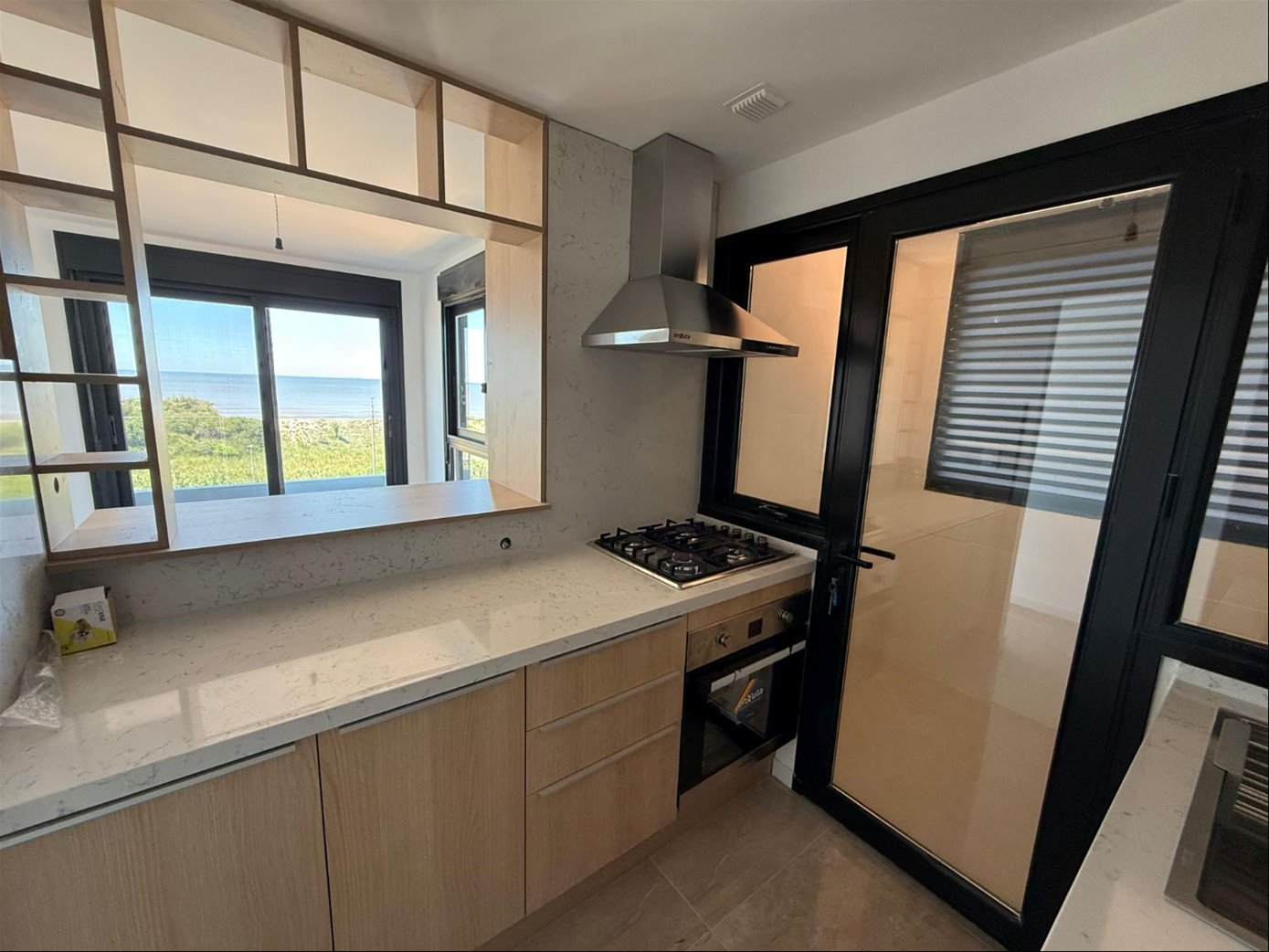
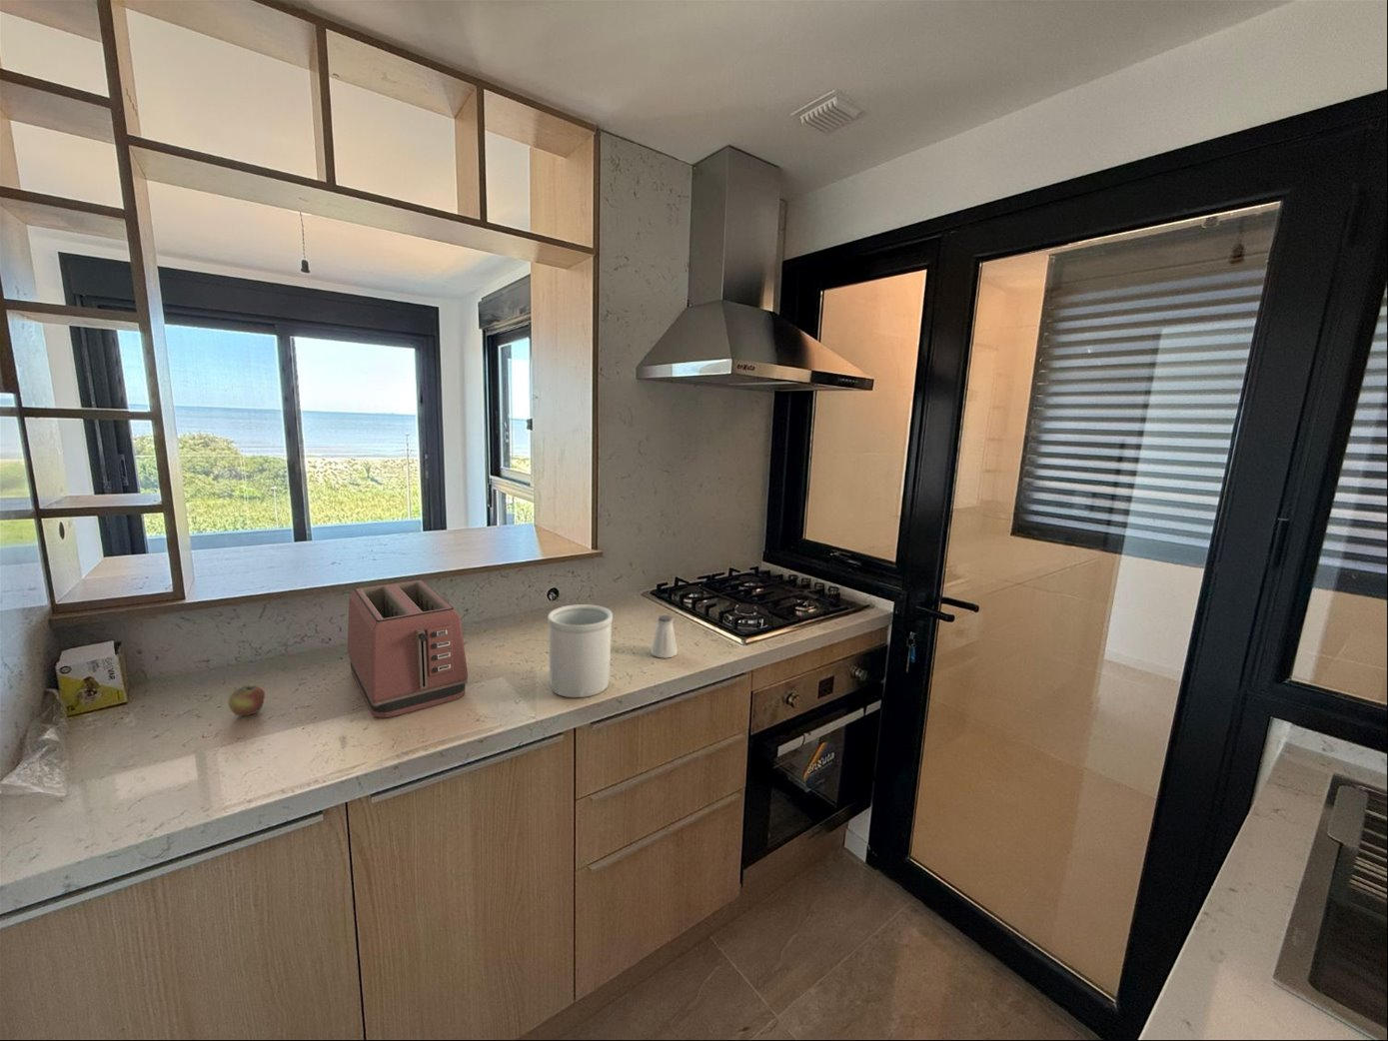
+ toaster [347,580,468,720]
+ apple [226,685,266,717]
+ utensil holder [547,604,614,699]
+ saltshaker [650,615,678,659]
